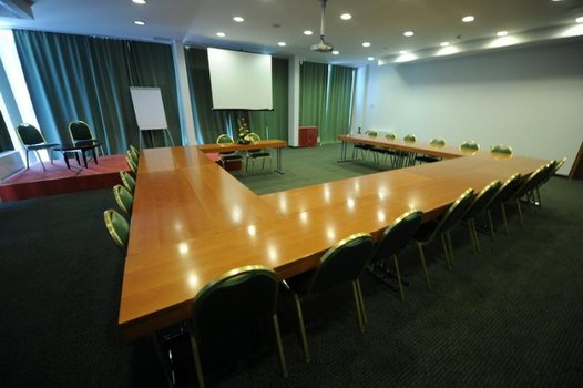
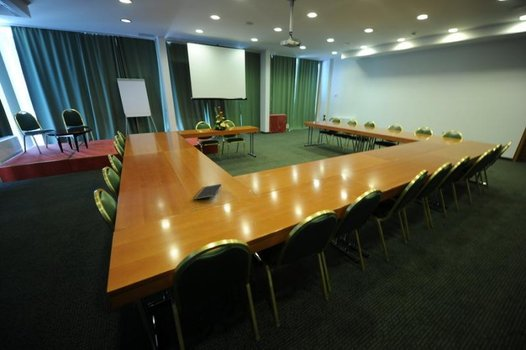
+ notepad [193,183,223,201]
